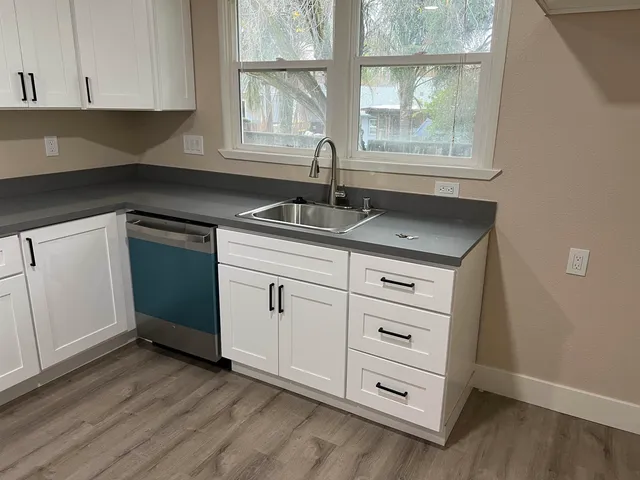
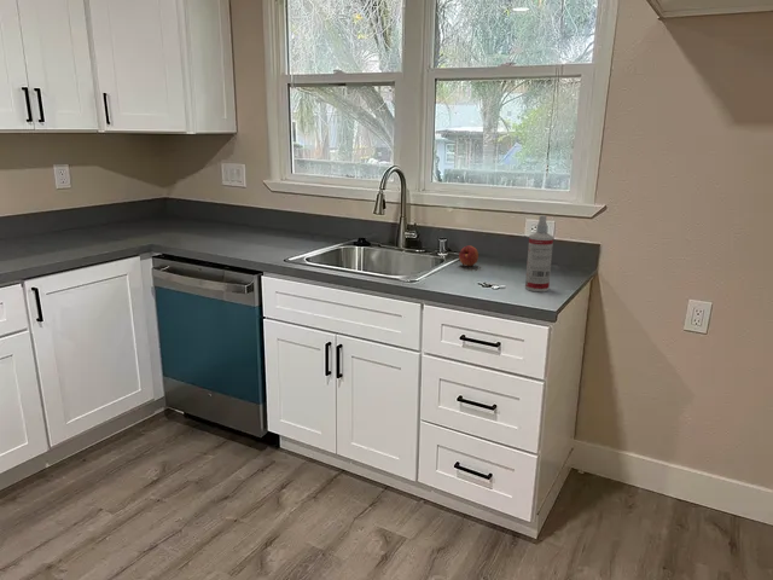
+ spray bottle [524,214,554,292]
+ fruit [458,244,480,267]
